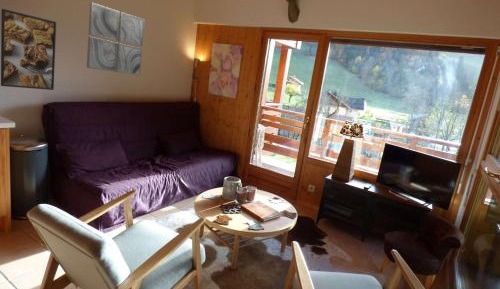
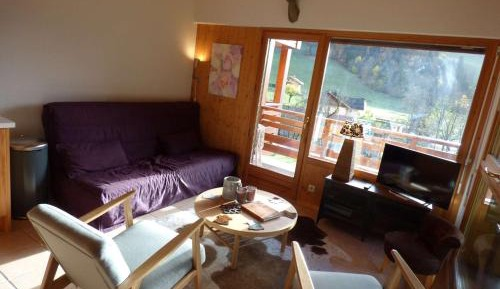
- wall art [86,1,146,76]
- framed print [0,8,57,91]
